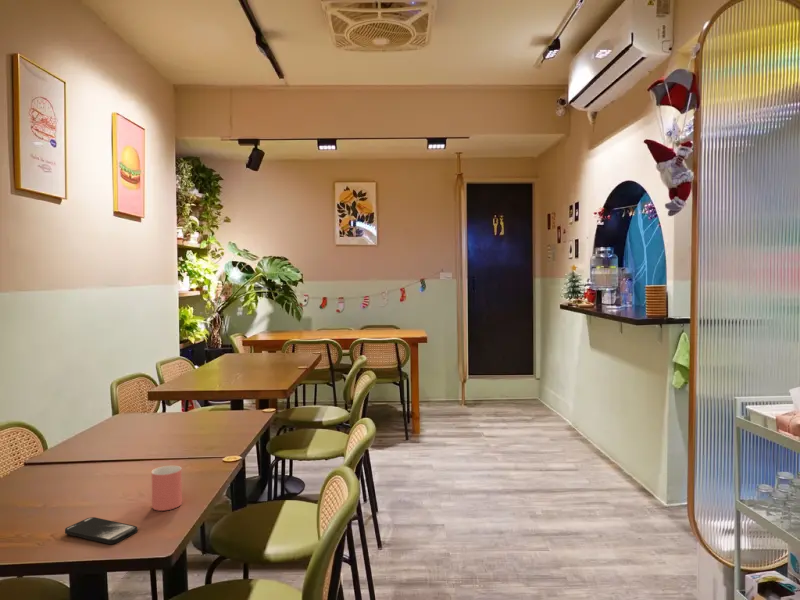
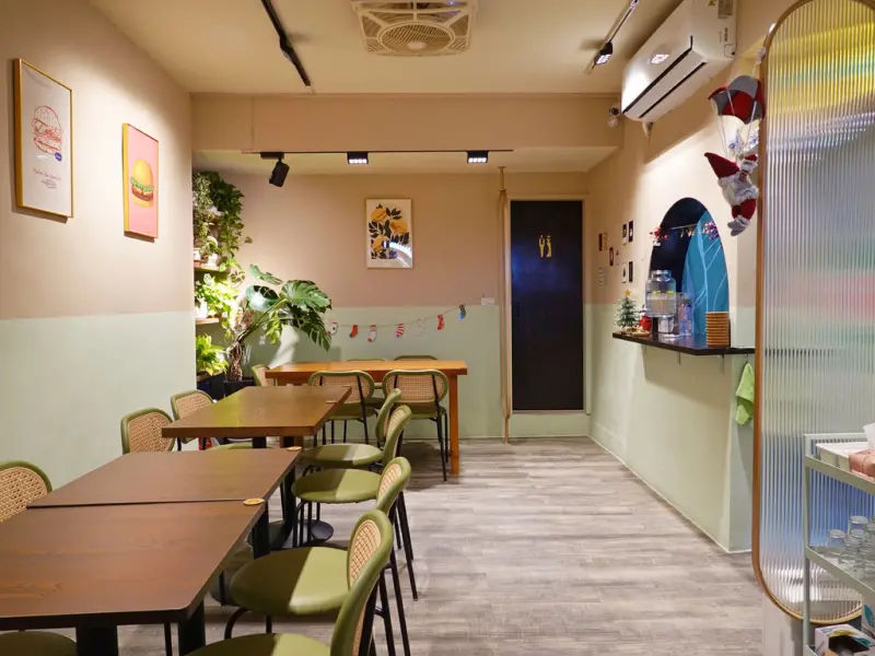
- cup [151,465,183,512]
- smartphone [64,516,138,545]
